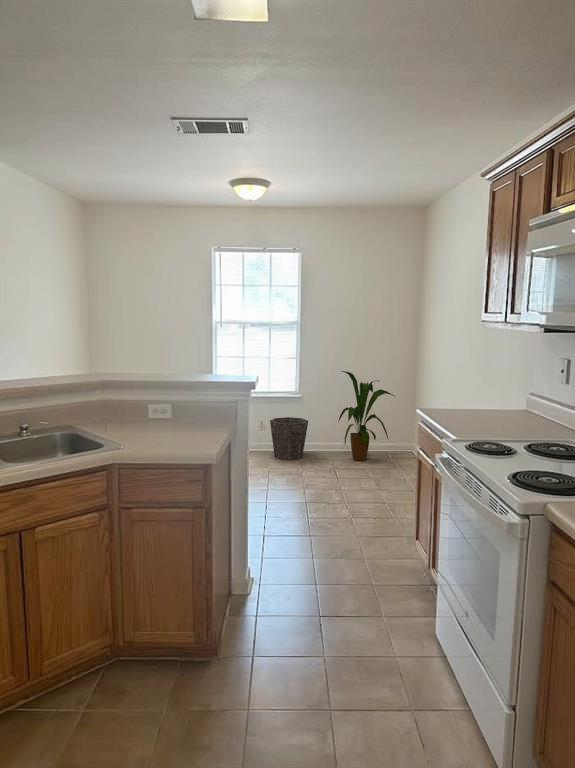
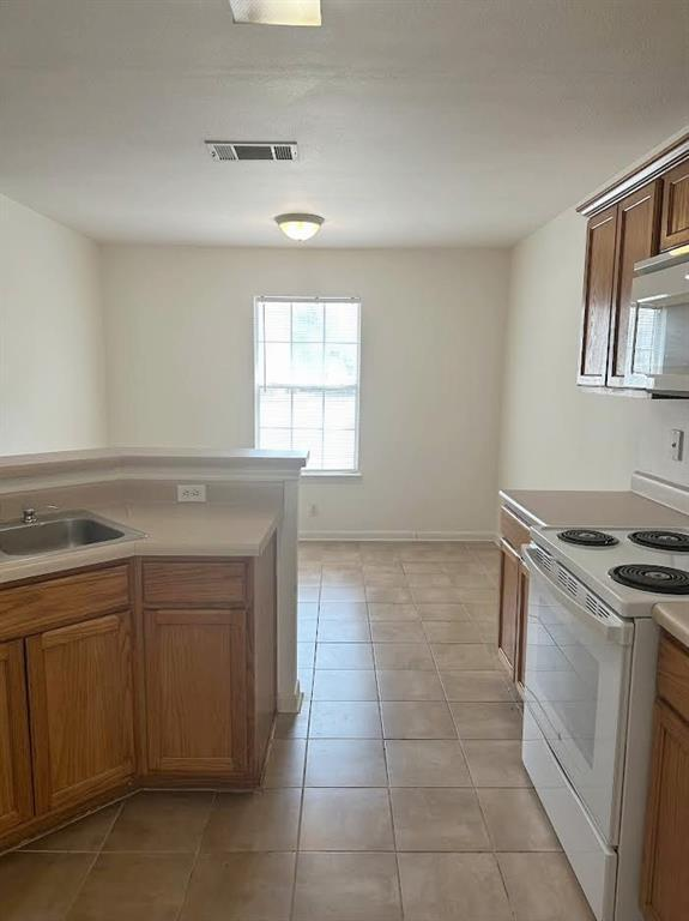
- house plant [337,370,397,462]
- waste bin [269,416,309,461]
